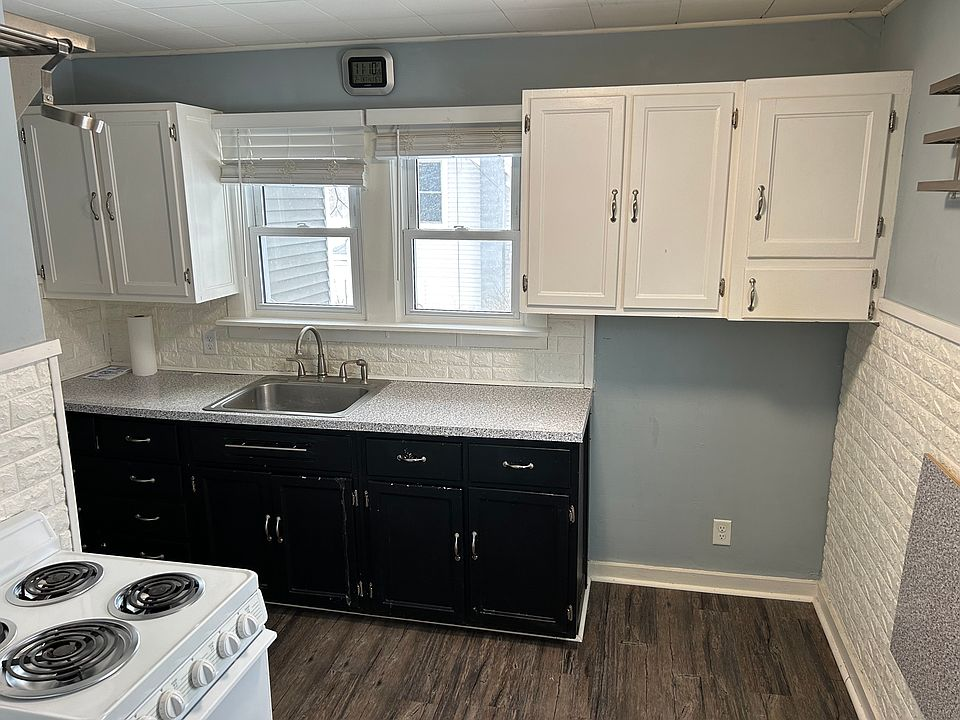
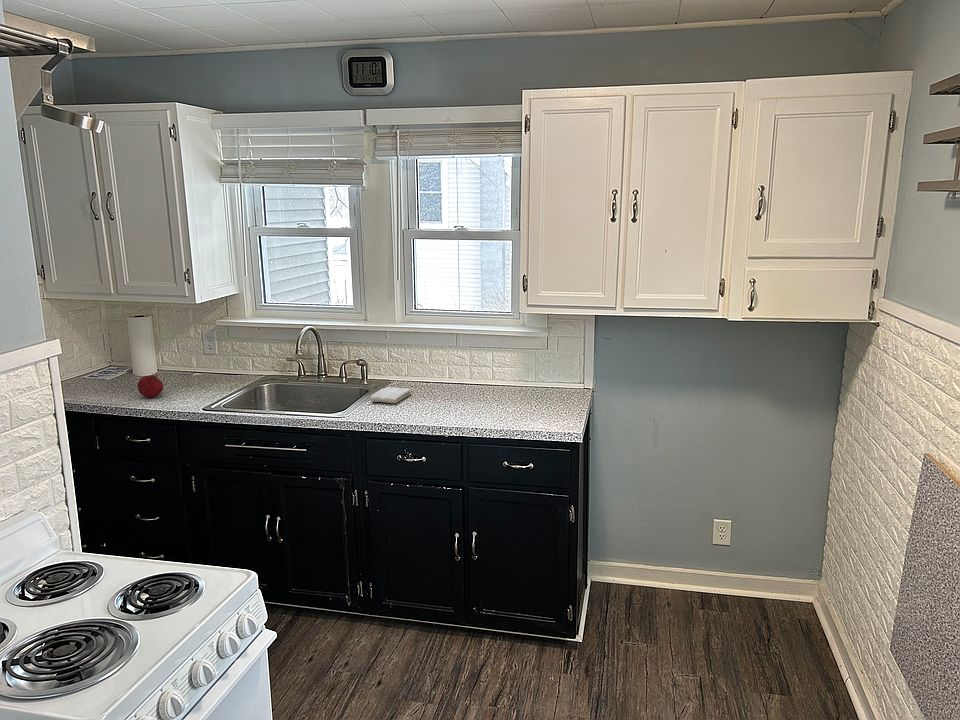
+ fruit [137,372,164,398]
+ washcloth [369,386,412,404]
